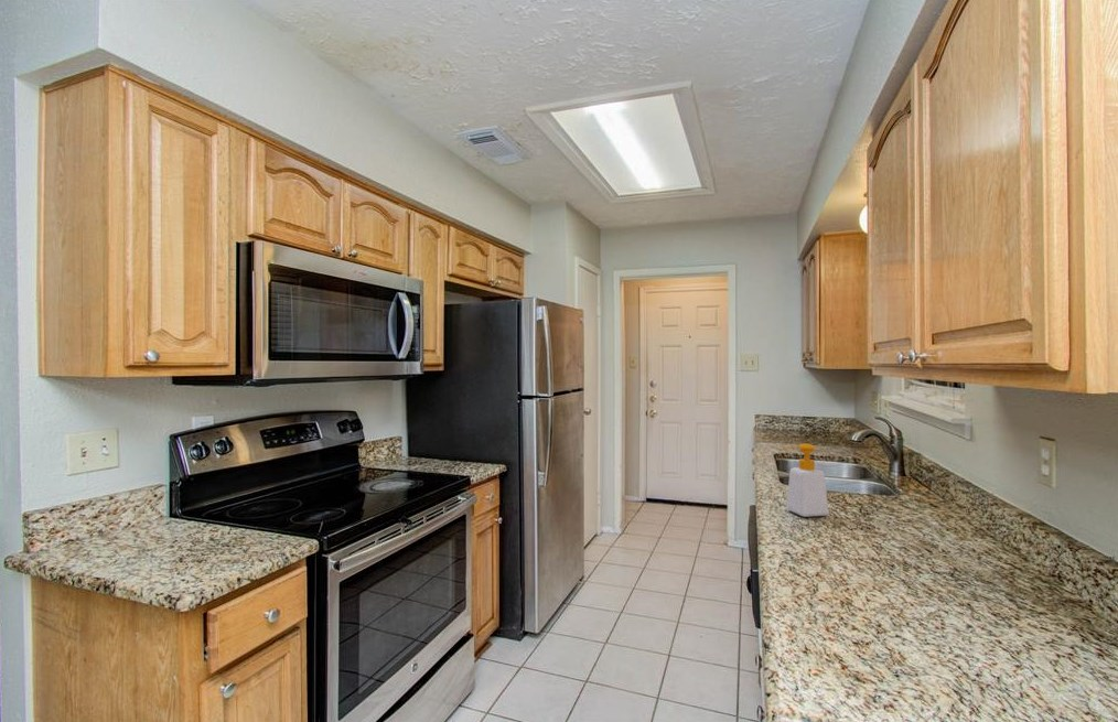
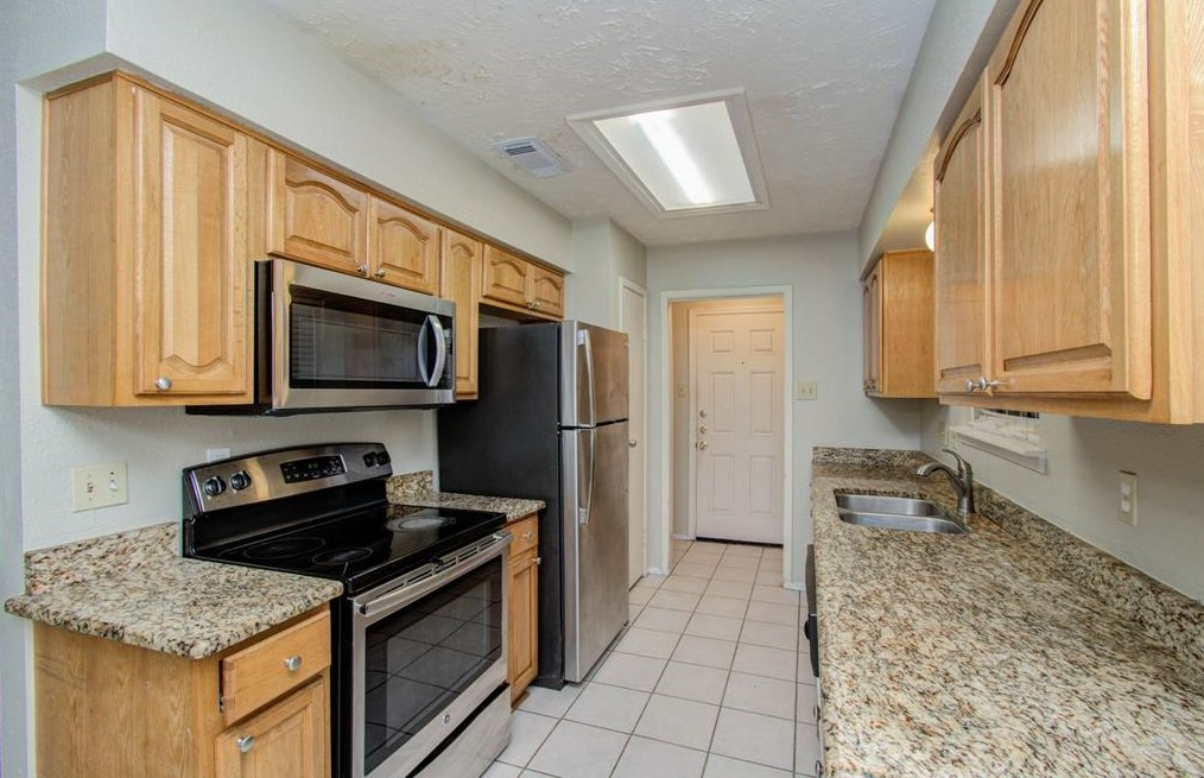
- soap bottle [780,442,829,518]
